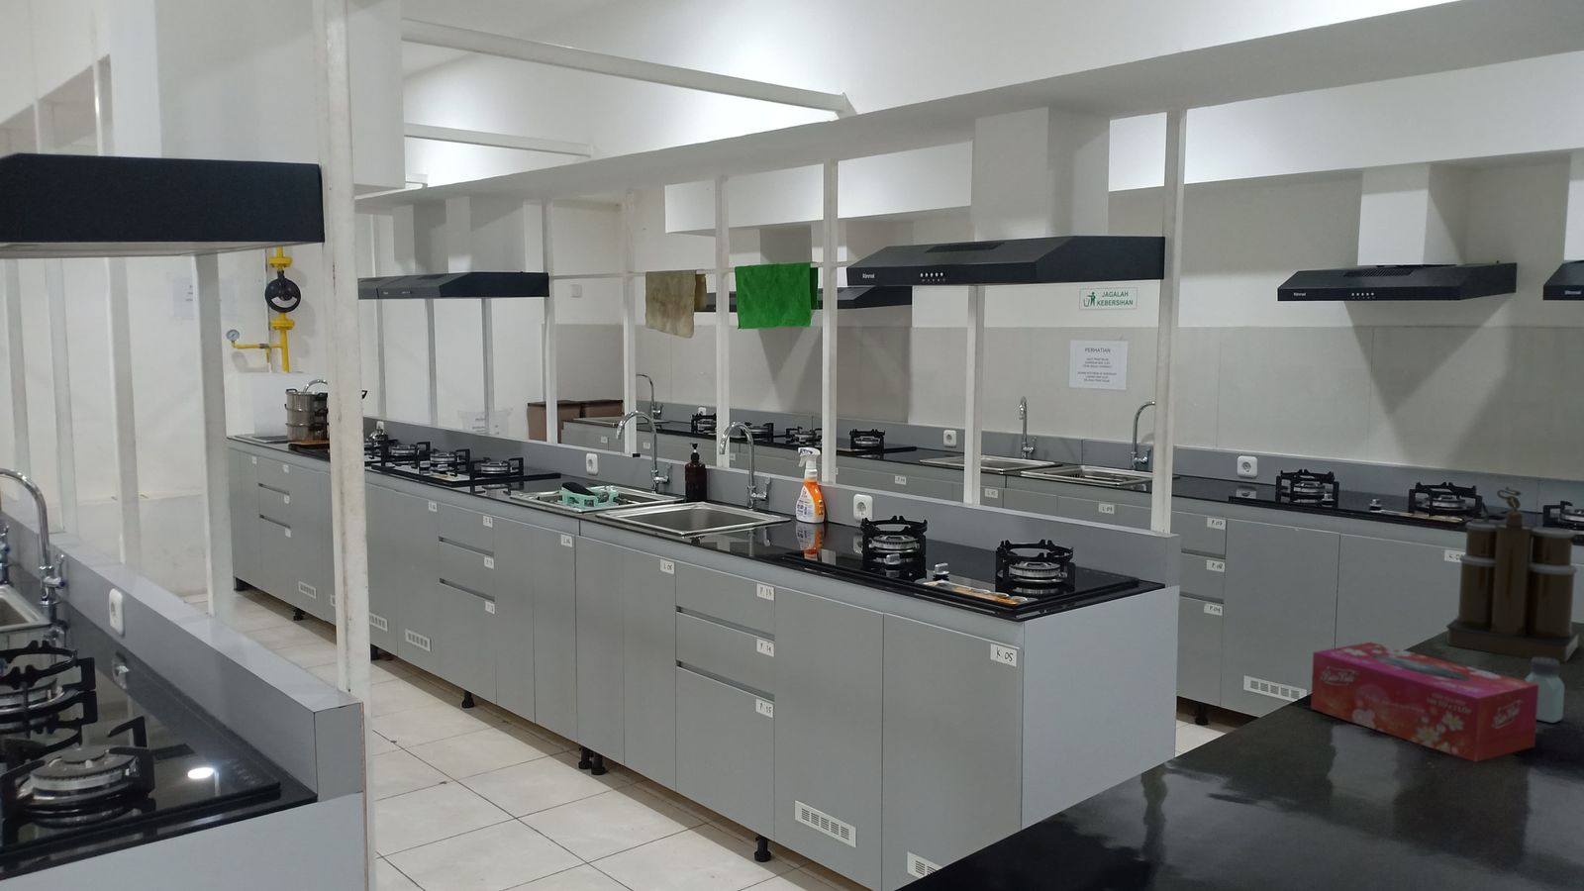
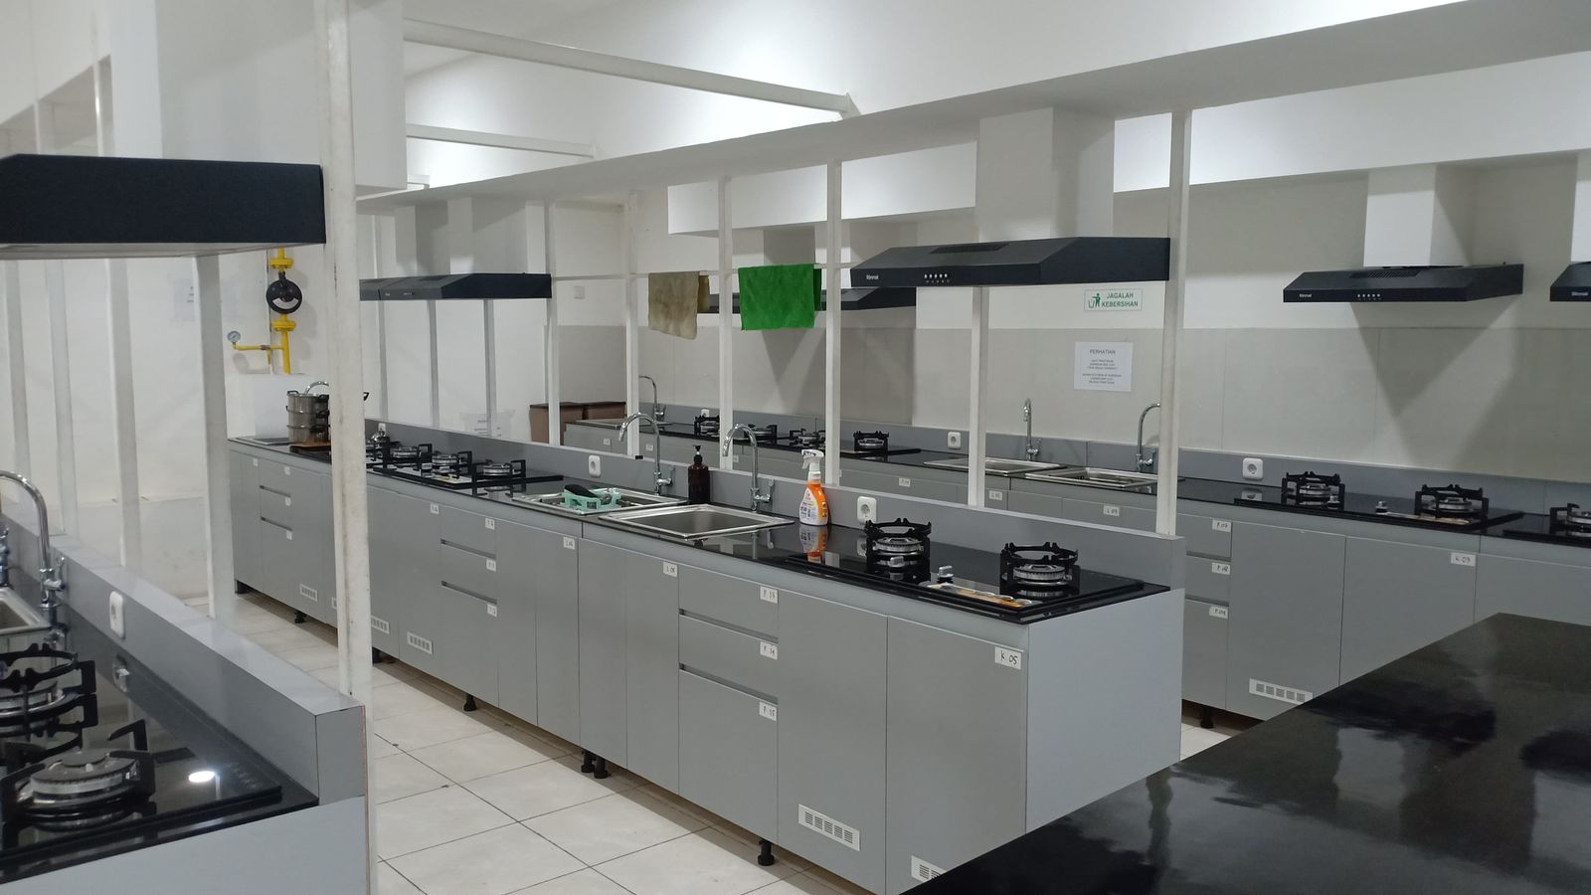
- tissue box [1310,642,1538,764]
- coffee maker [1446,486,1584,664]
- saltshaker [1523,657,1566,723]
